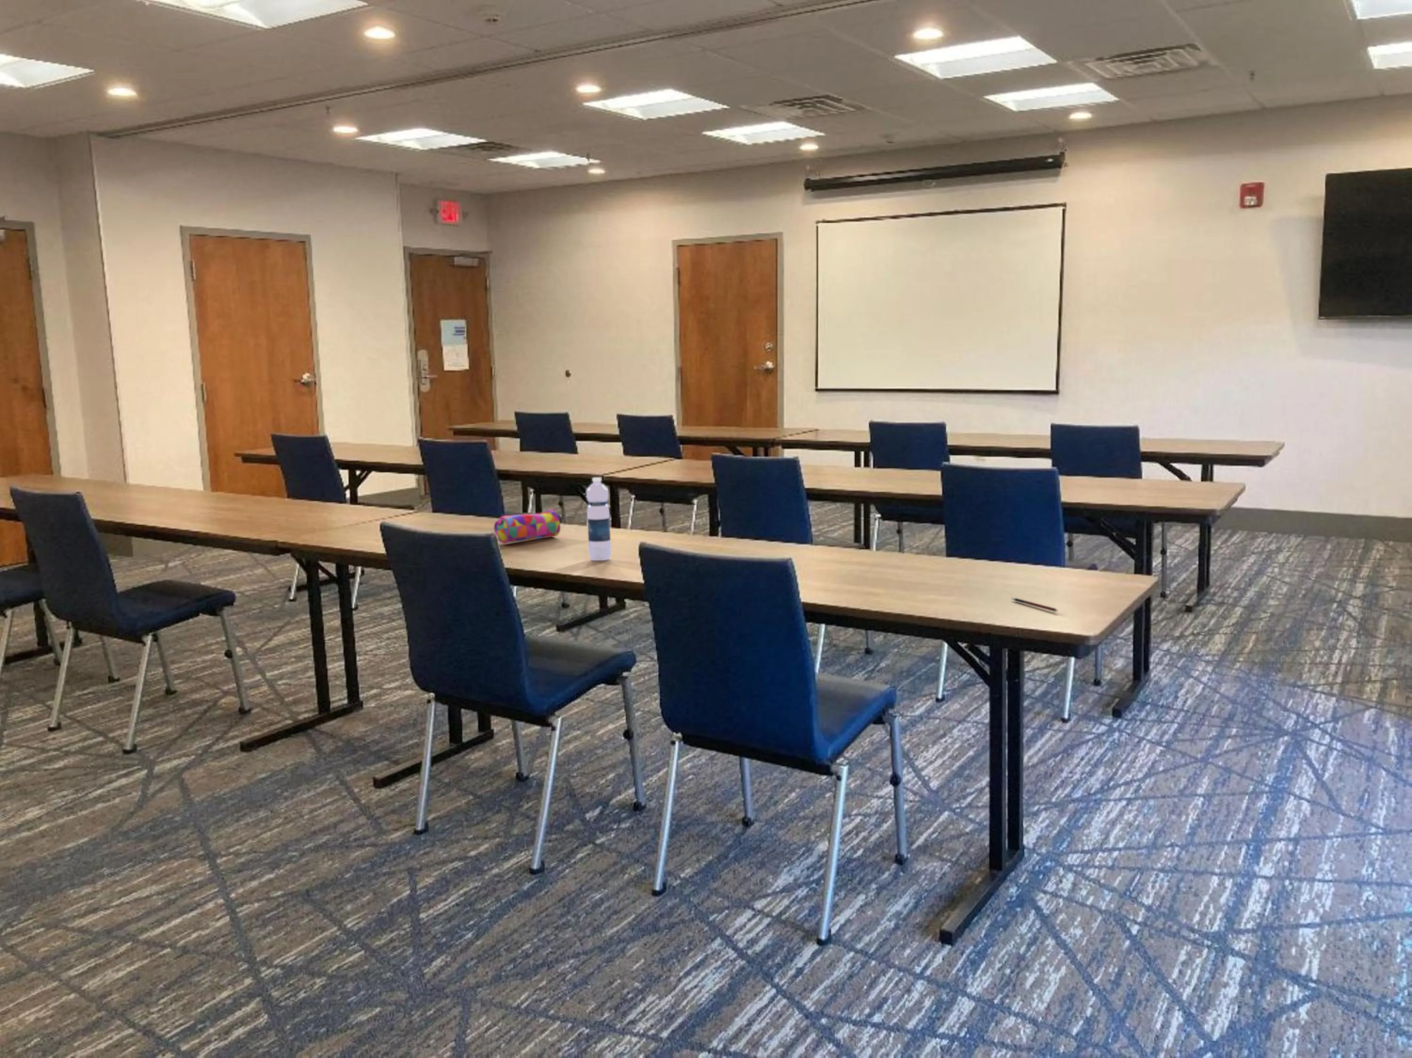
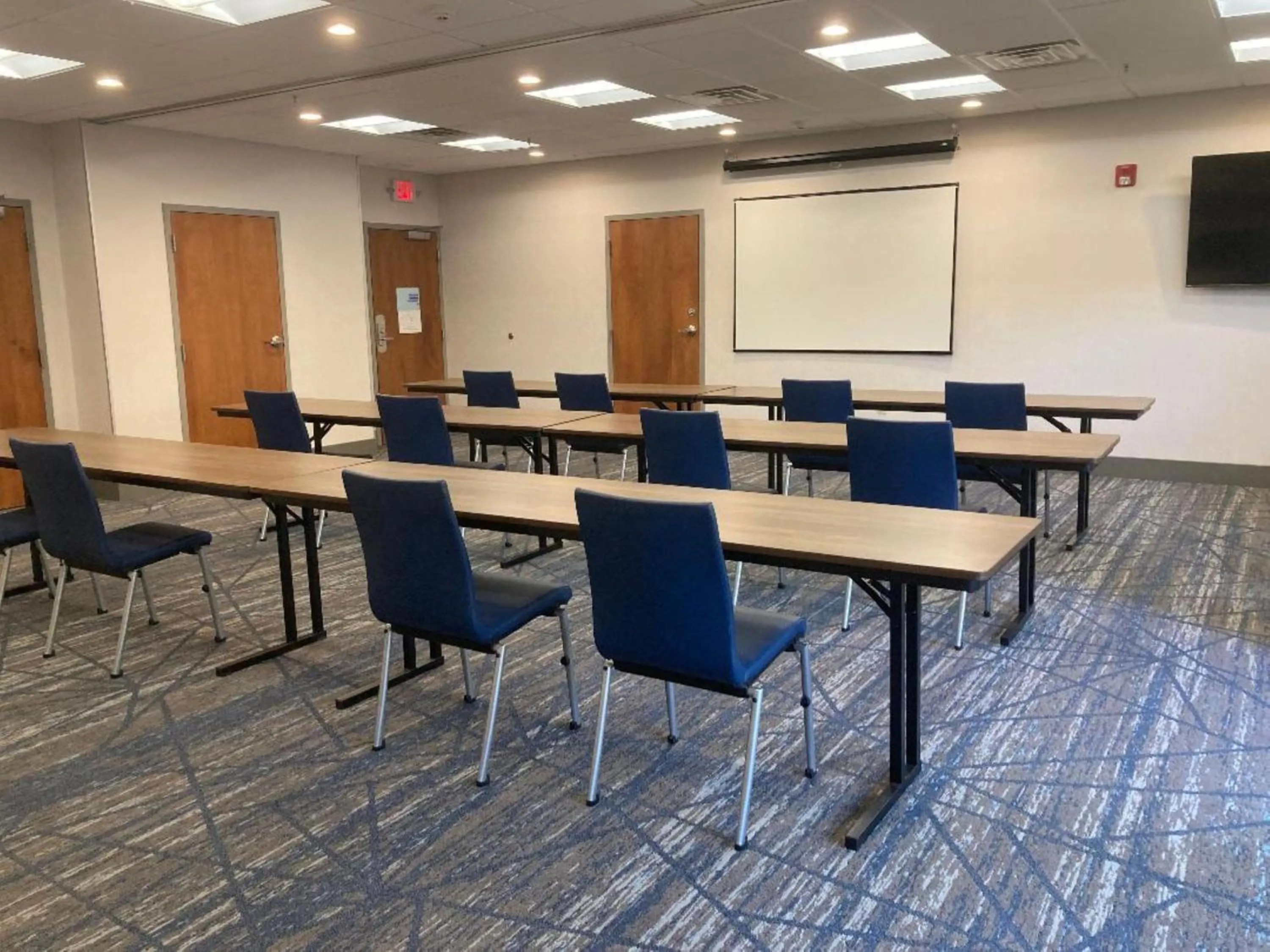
- pencil case [494,508,561,545]
- water bottle [586,477,611,561]
- pen [1011,598,1058,612]
